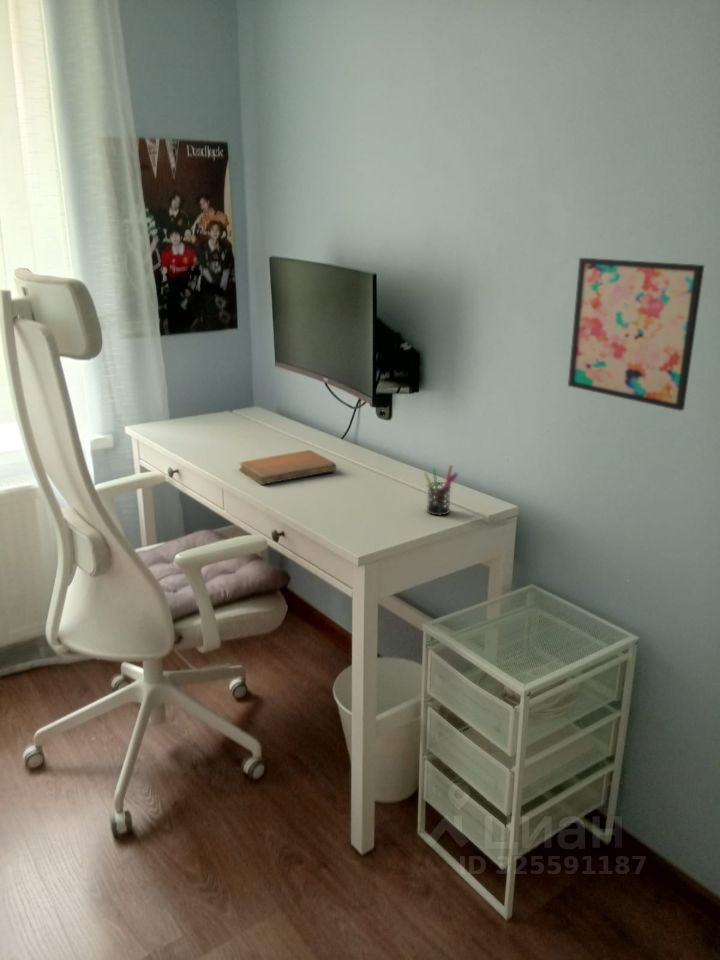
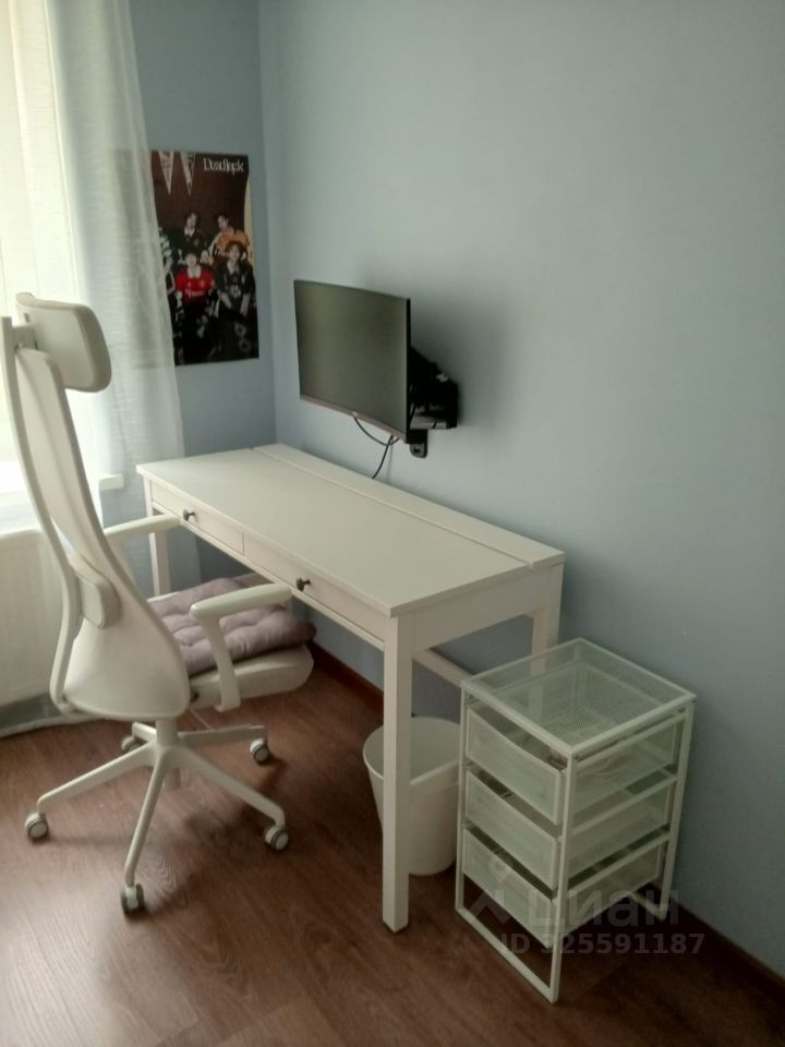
- notebook [238,449,337,486]
- wall art [567,257,705,412]
- pen holder [423,464,459,517]
